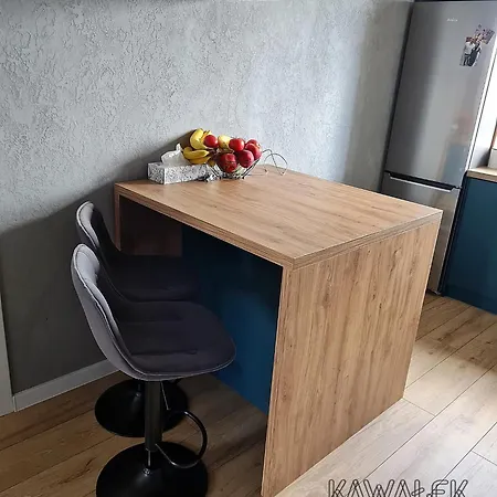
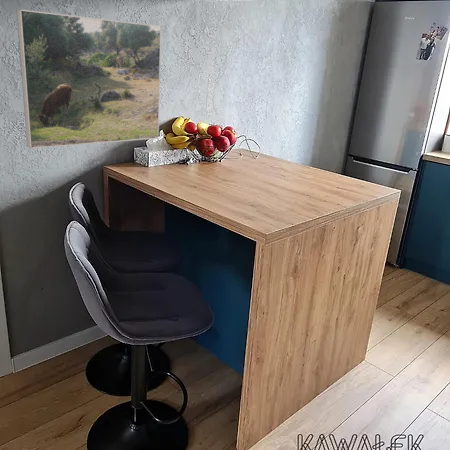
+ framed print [16,8,162,150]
